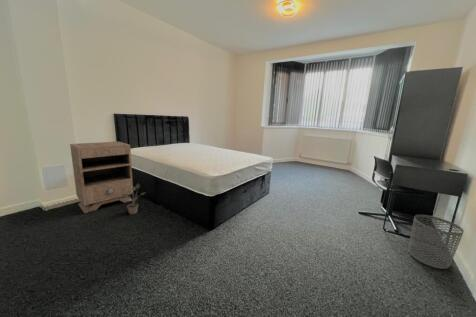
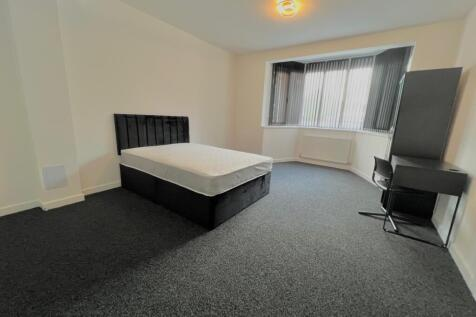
- waste bin [407,214,465,270]
- nightstand [69,141,134,214]
- potted plant [122,182,147,215]
